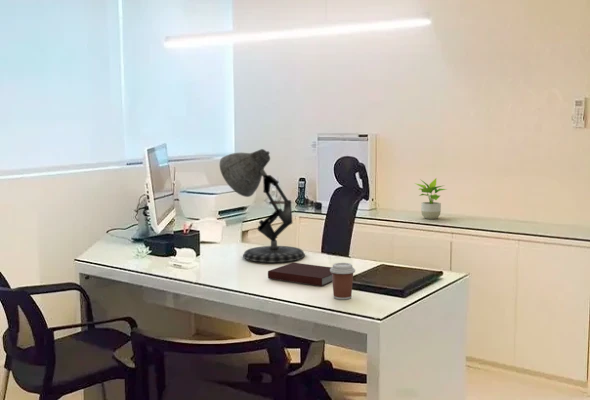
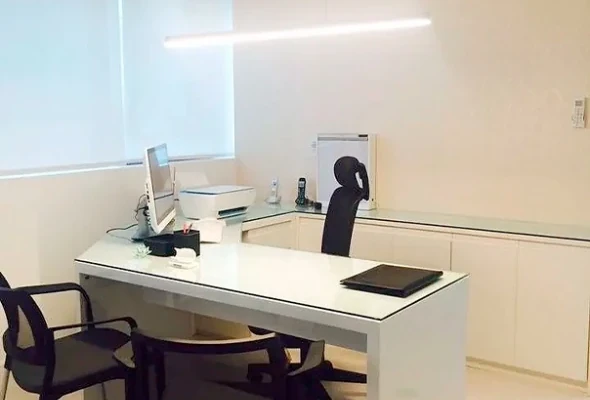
- notebook [267,262,333,287]
- potted plant [414,178,447,220]
- desk lamp [219,148,306,264]
- coffee cup [330,262,356,300]
